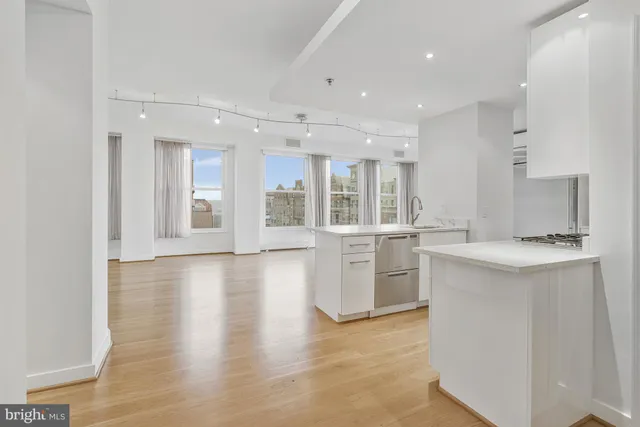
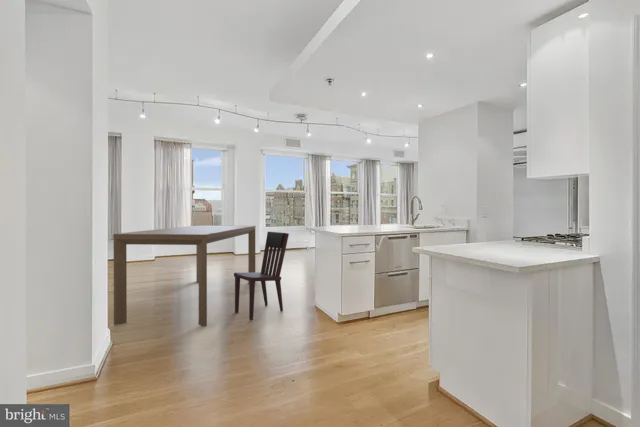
+ dining table [112,224,257,328]
+ dining chair [233,231,290,321]
